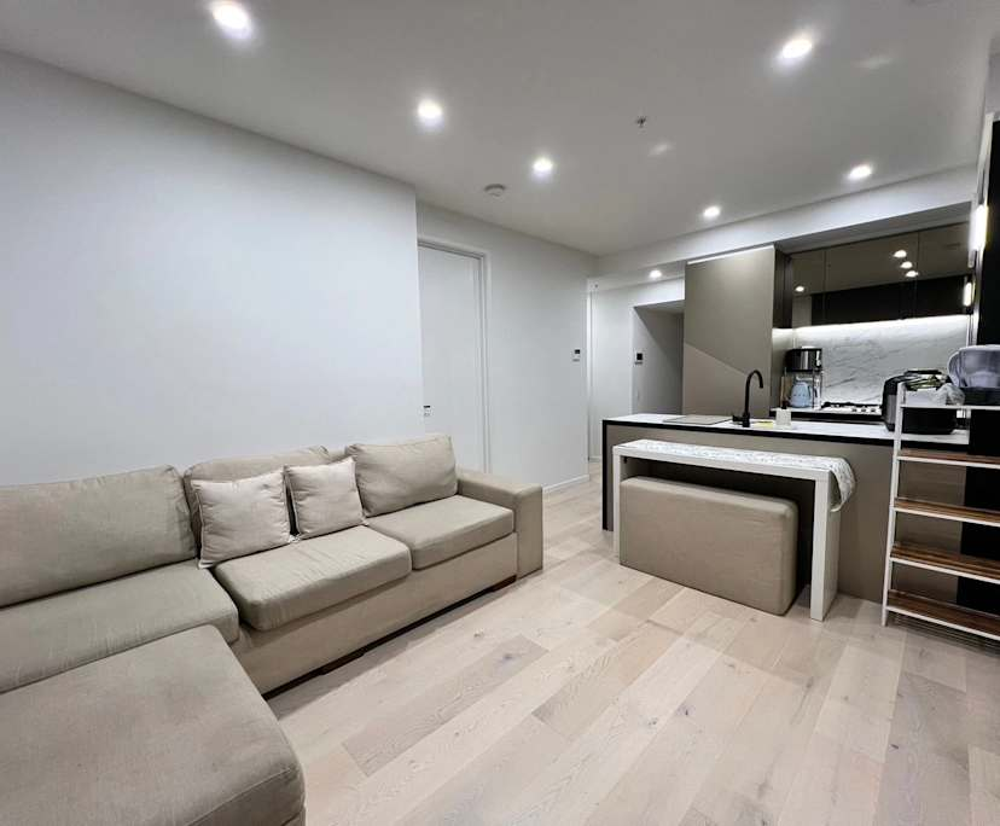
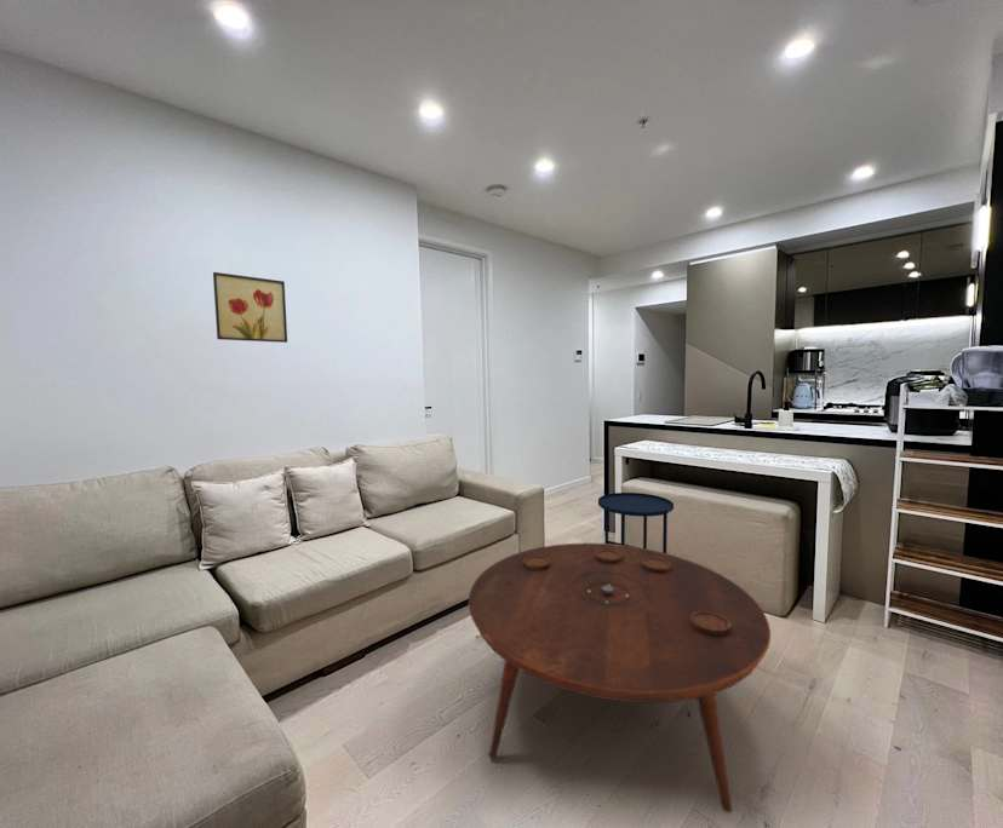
+ wall art [212,271,288,344]
+ coffee table [468,542,772,813]
+ side table [597,491,675,553]
